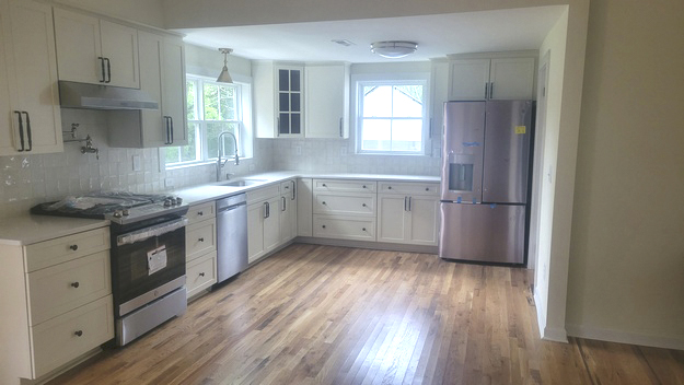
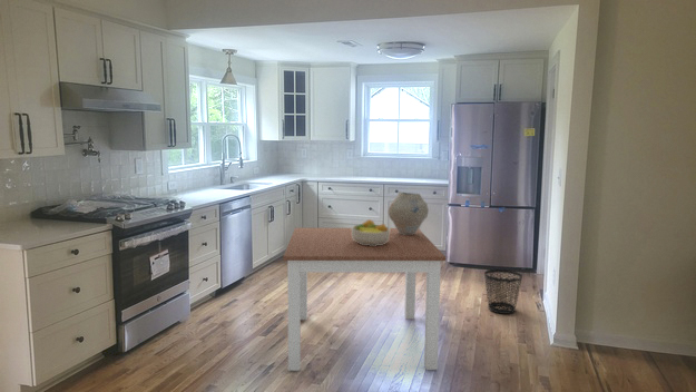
+ vase [388,192,430,235]
+ dining table [282,227,447,372]
+ fruit bowl [351,218,391,246]
+ wastebasket [483,268,523,315]
